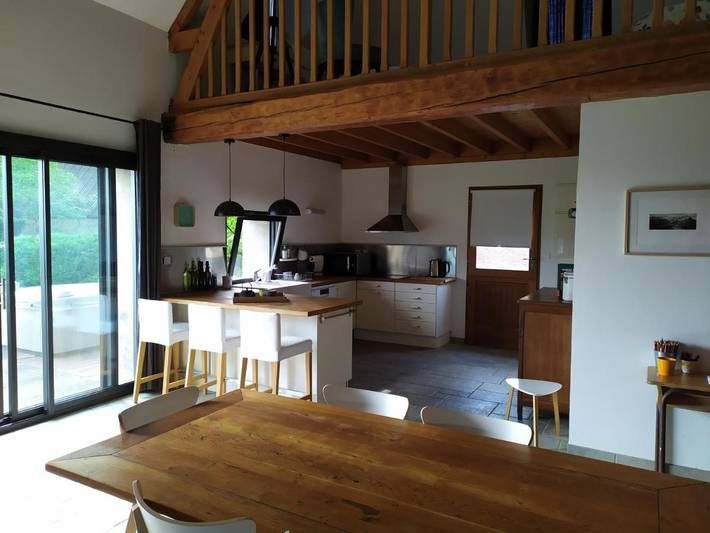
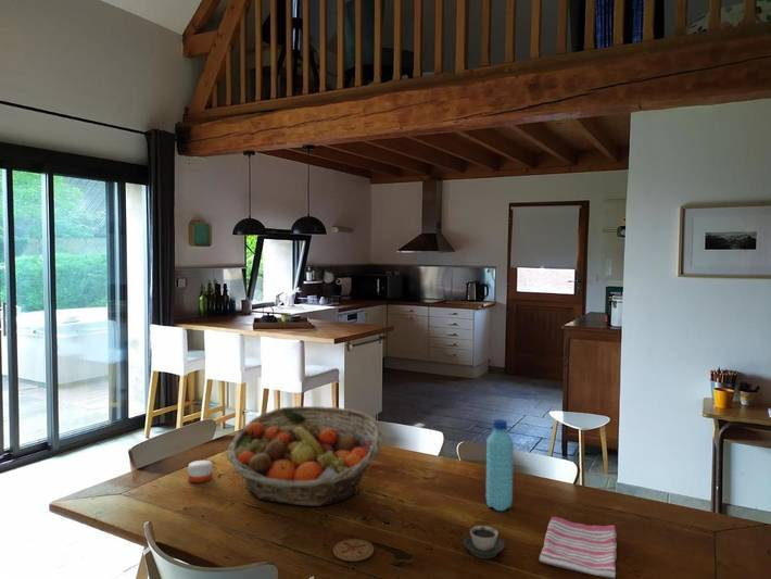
+ dish towel [538,516,618,579]
+ fruit basket [226,405,384,507]
+ candle [188,460,213,483]
+ coaster [332,538,375,563]
+ water bottle [485,418,515,512]
+ cup [463,525,506,559]
